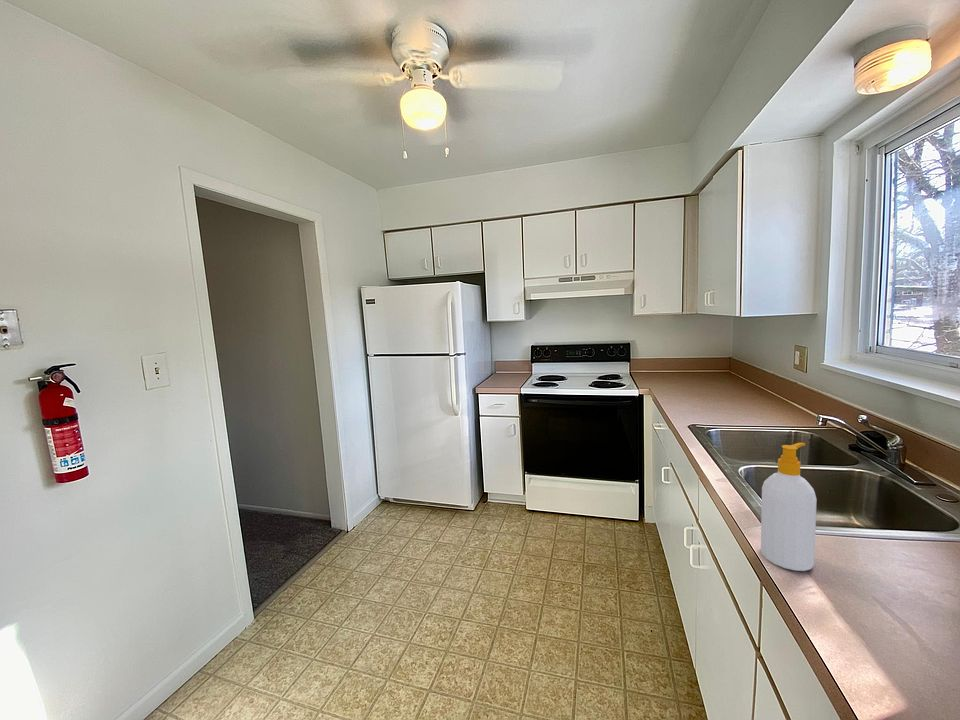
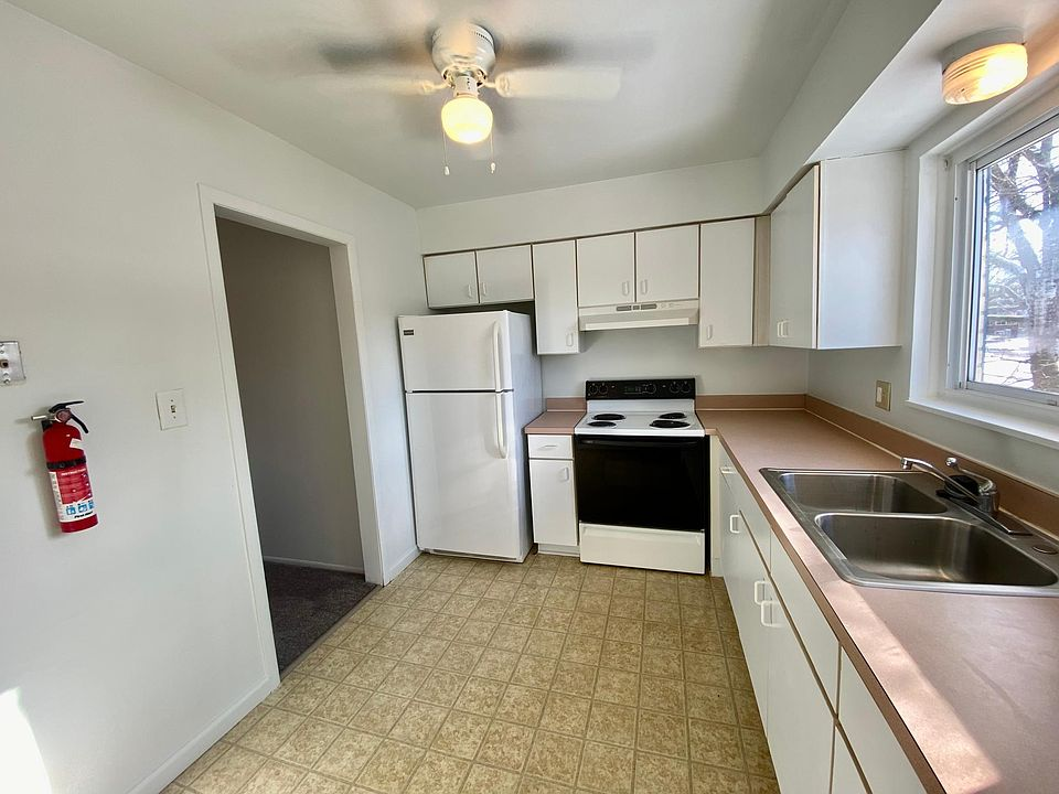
- soap bottle [760,442,818,572]
